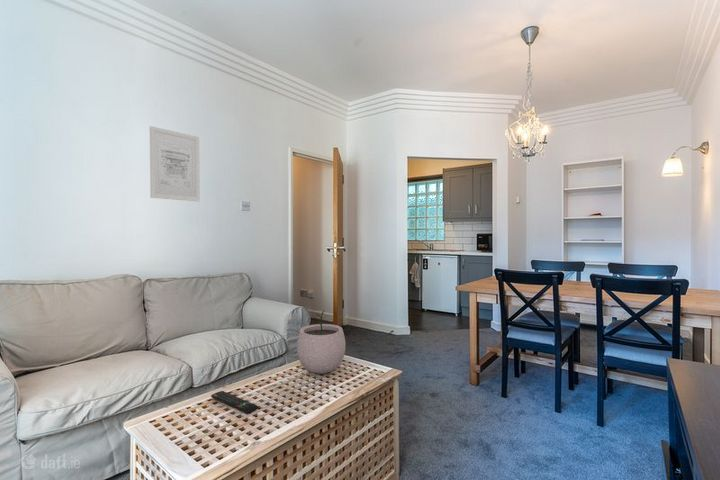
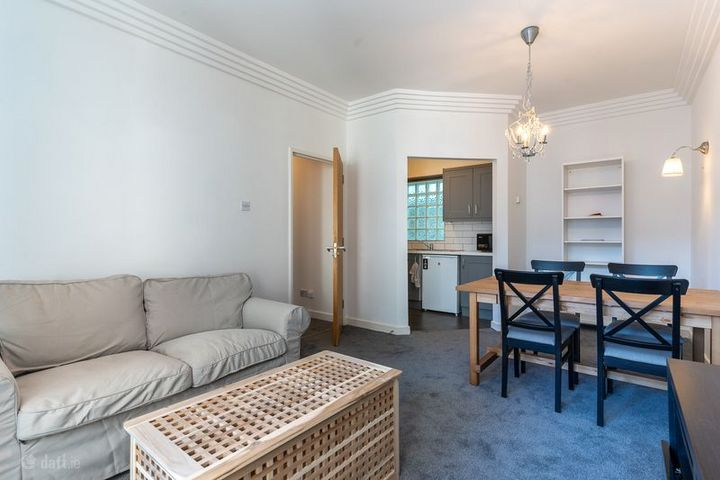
- plant pot [296,310,346,375]
- wall art [149,125,201,202]
- remote control [210,390,259,415]
